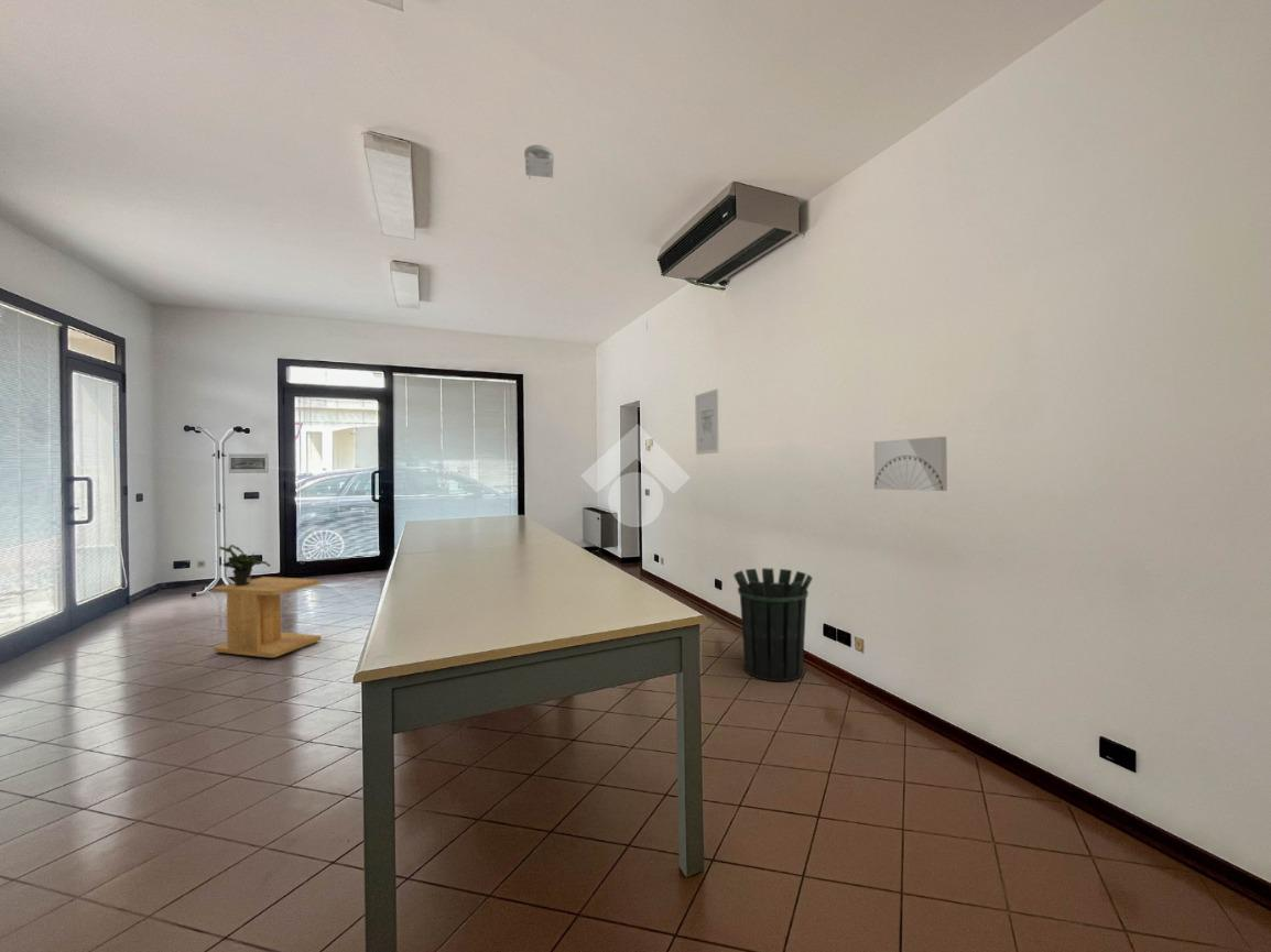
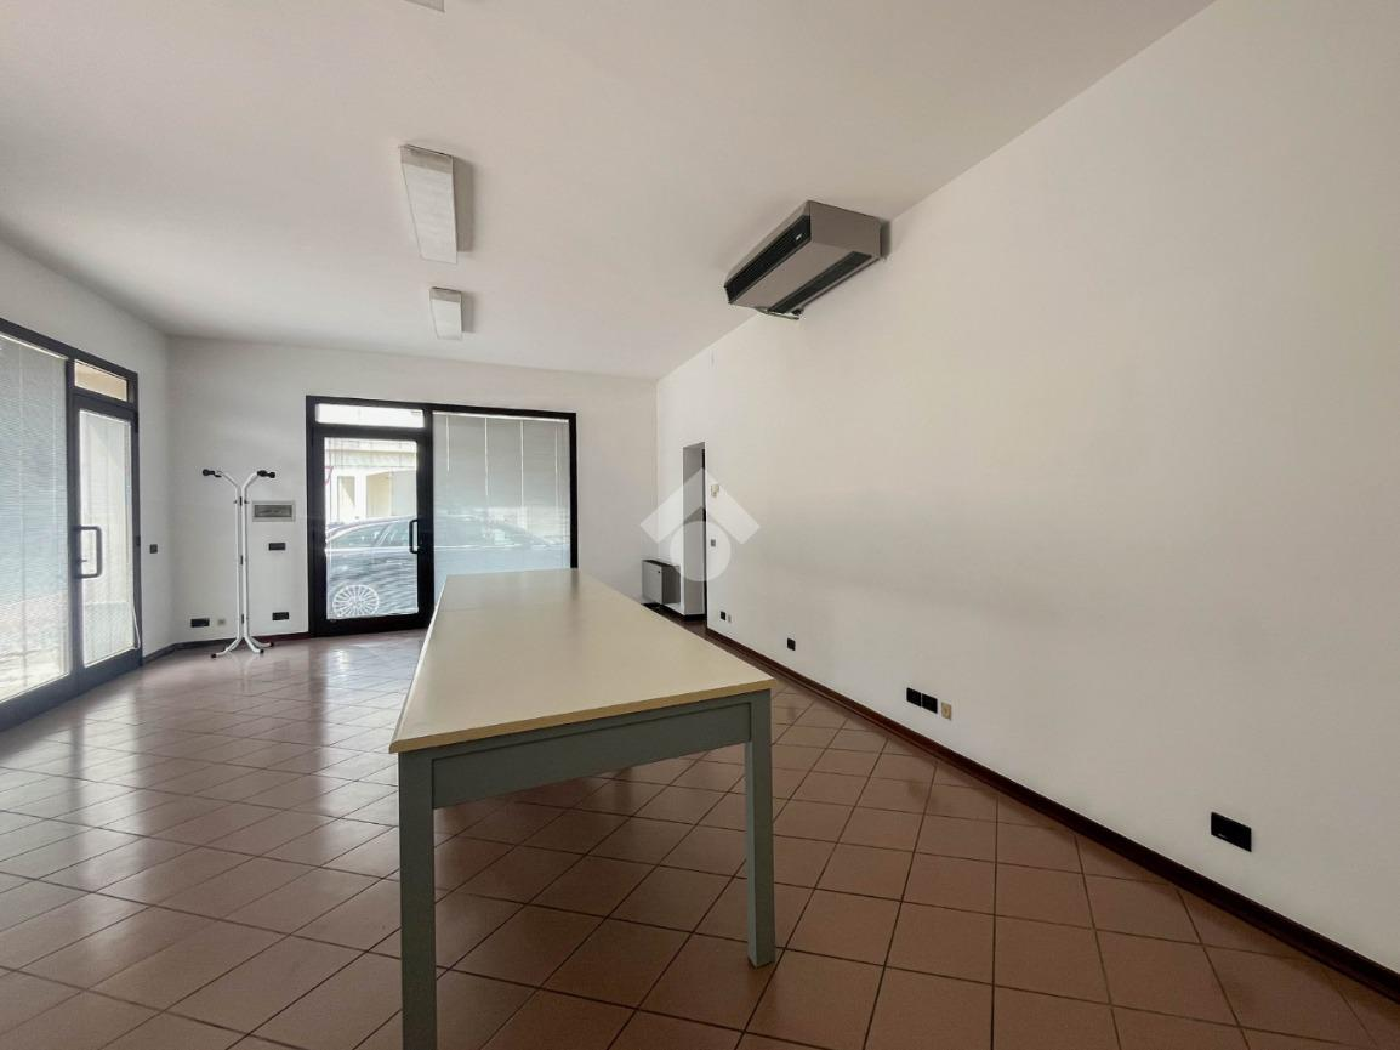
- smoke detector [523,144,555,180]
- side table [211,576,323,659]
- wall art [873,436,948,492]
- potted plant [218,544,272,586]
- wall art [694,387,720,456]
- waste bin [732,567,814,682]
